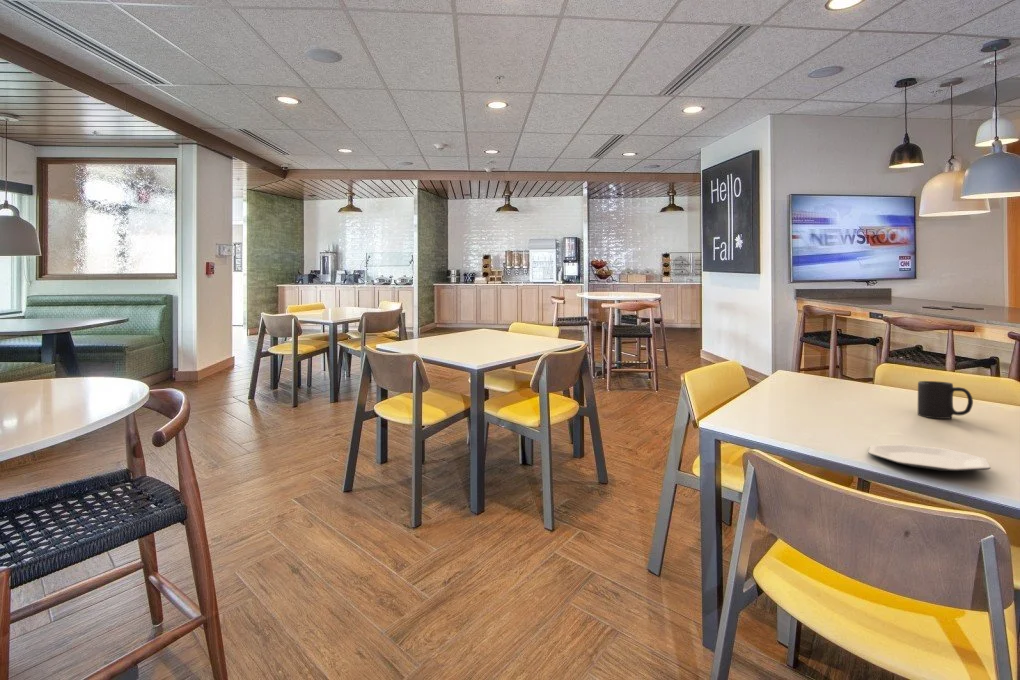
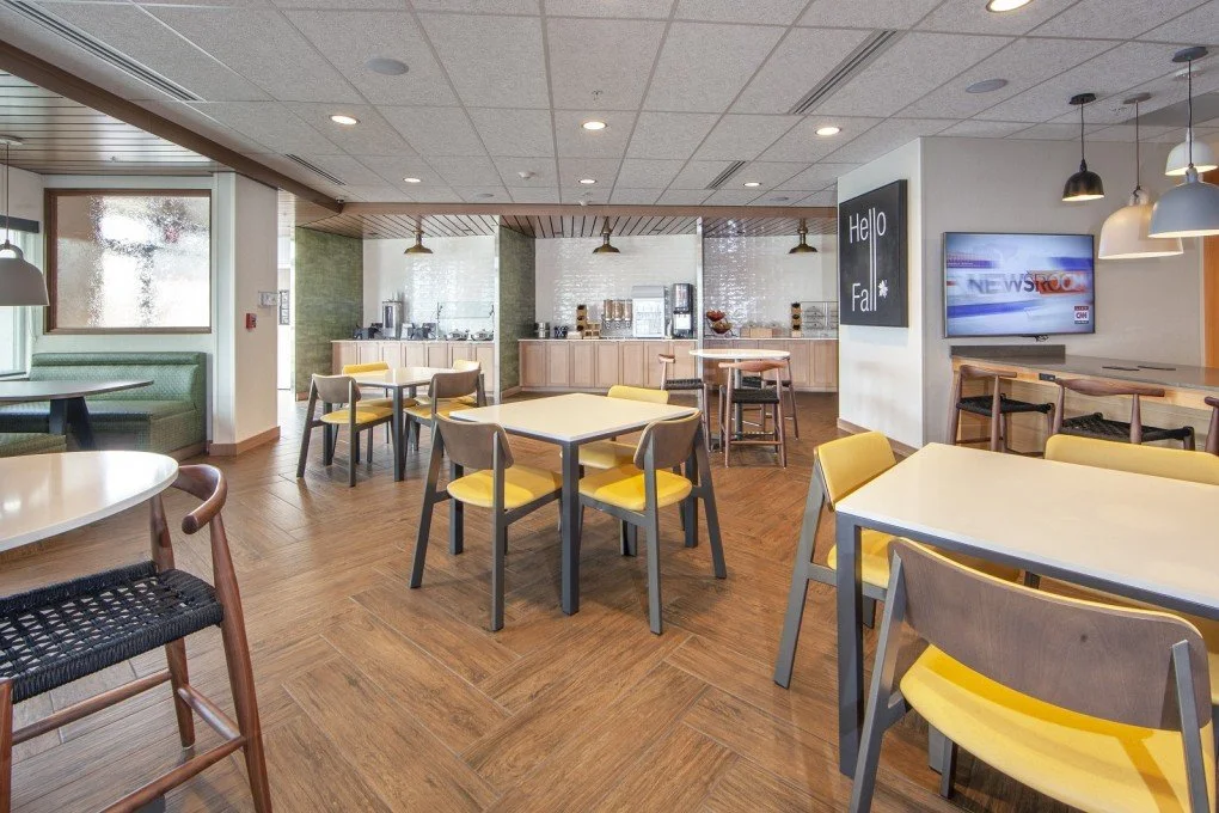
- mug [917,380,974,420]
- plate [868,443,991,472]
